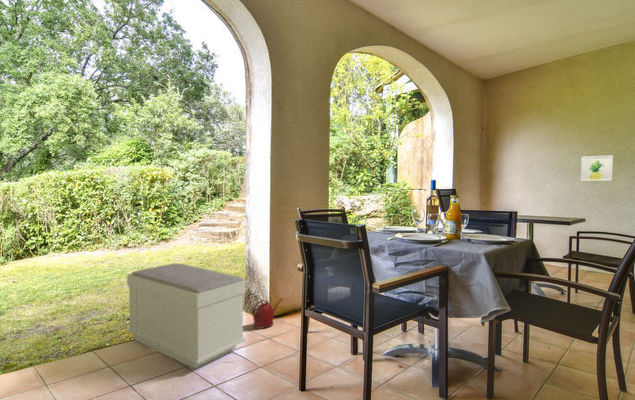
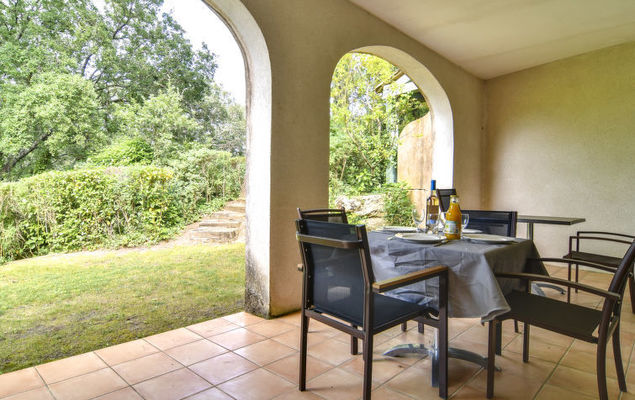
- bench [126,263,246,369]
- wall art [580,154,614,182]
- watering can [252,297,285,330]
